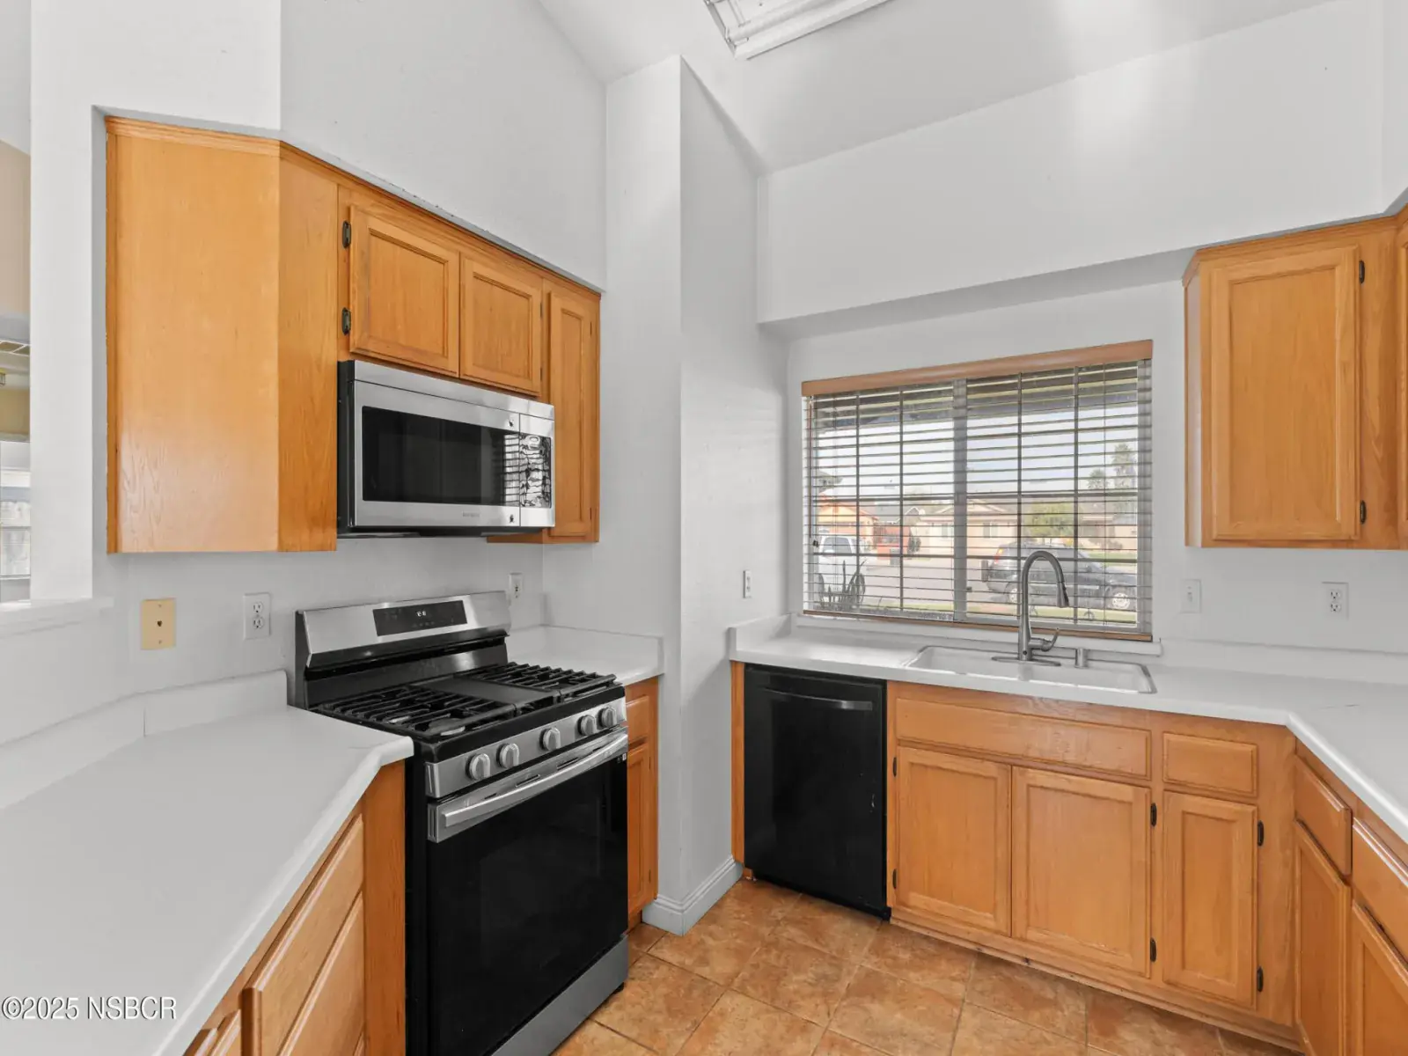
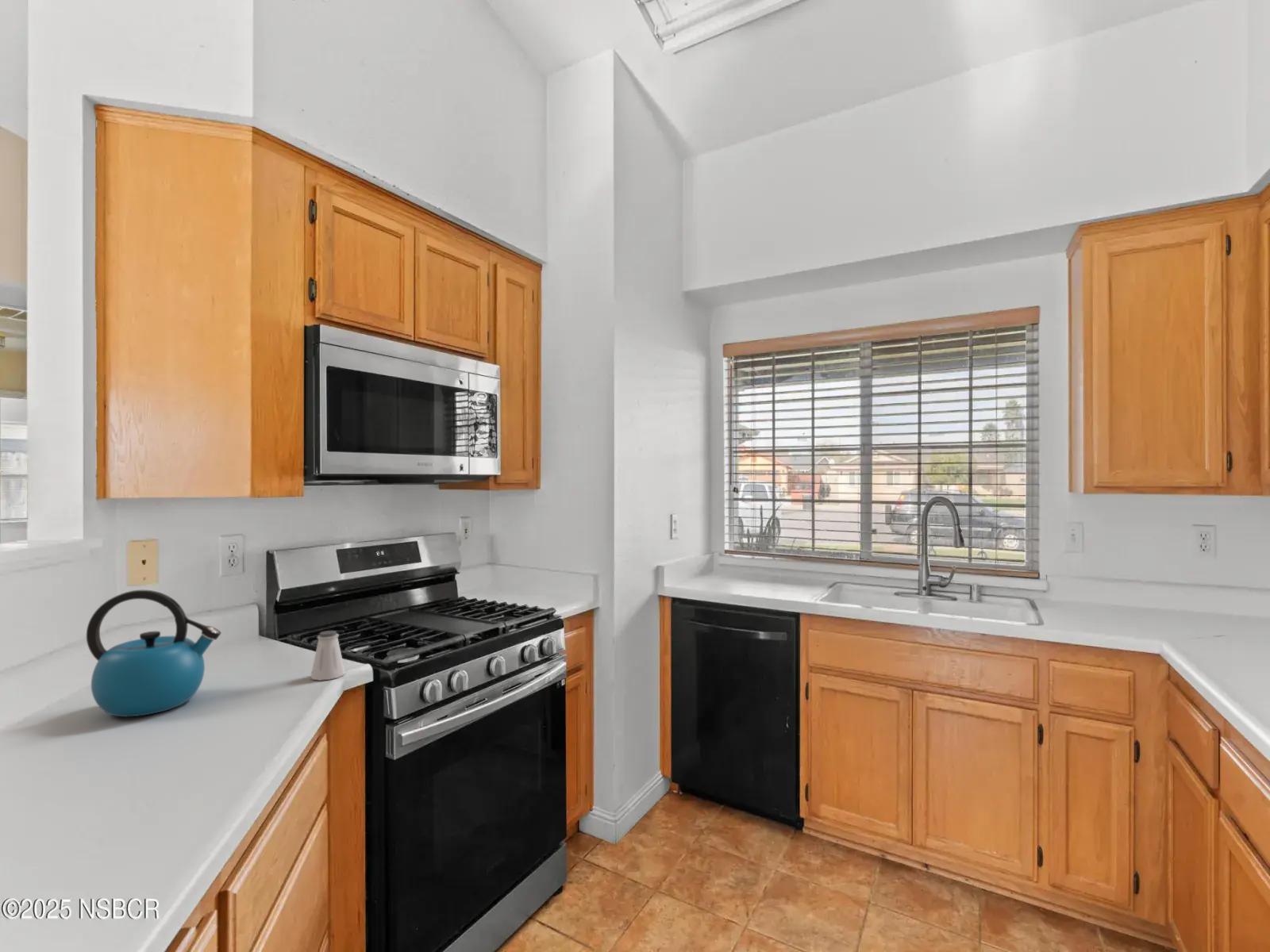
+ saltshaker [310,630,346,681]
+ kettle [86,589,221,717]
